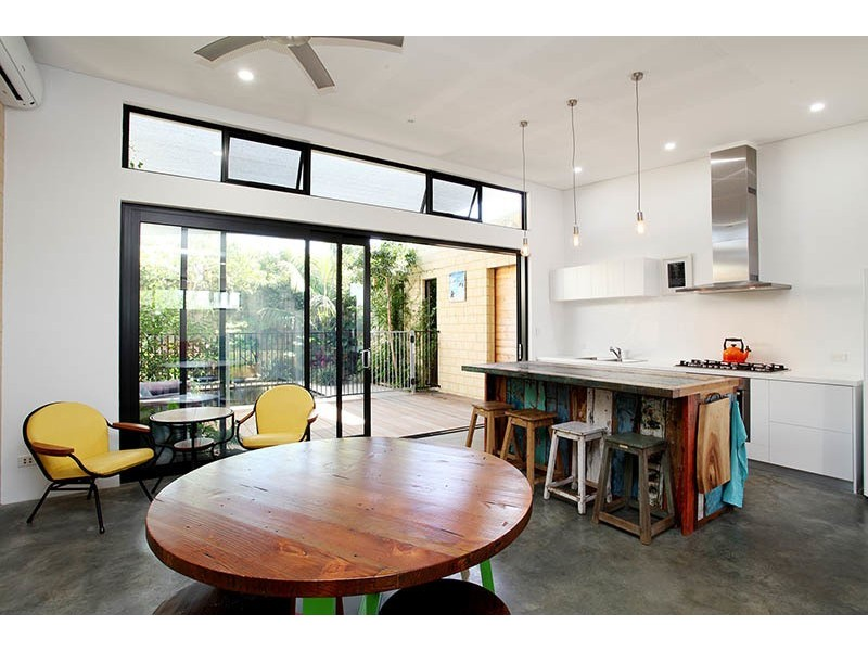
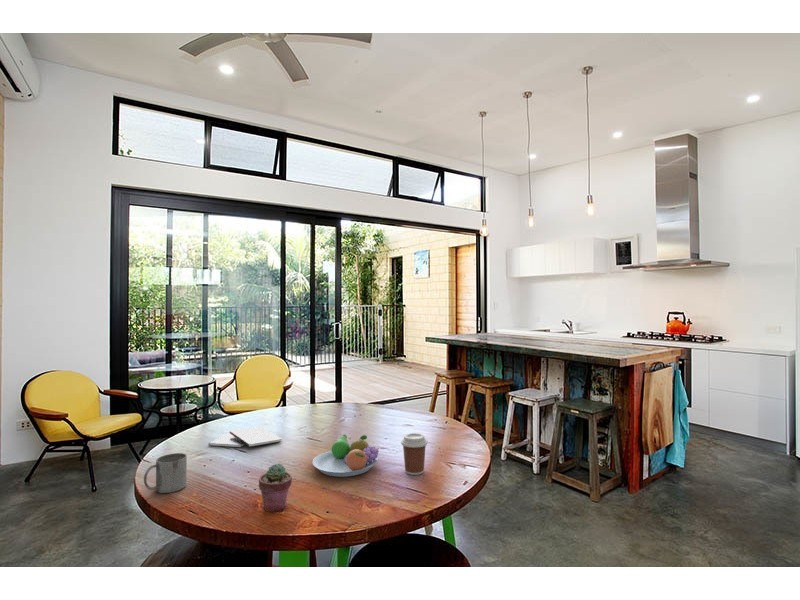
+ mug [143,452,188,494]
+ booklet [208,426,282,448]
+ fruit bowl [312,434,379,478]
+ coffee cup [400,432,429,476]
+ potted succulent [258,462,293,513]
